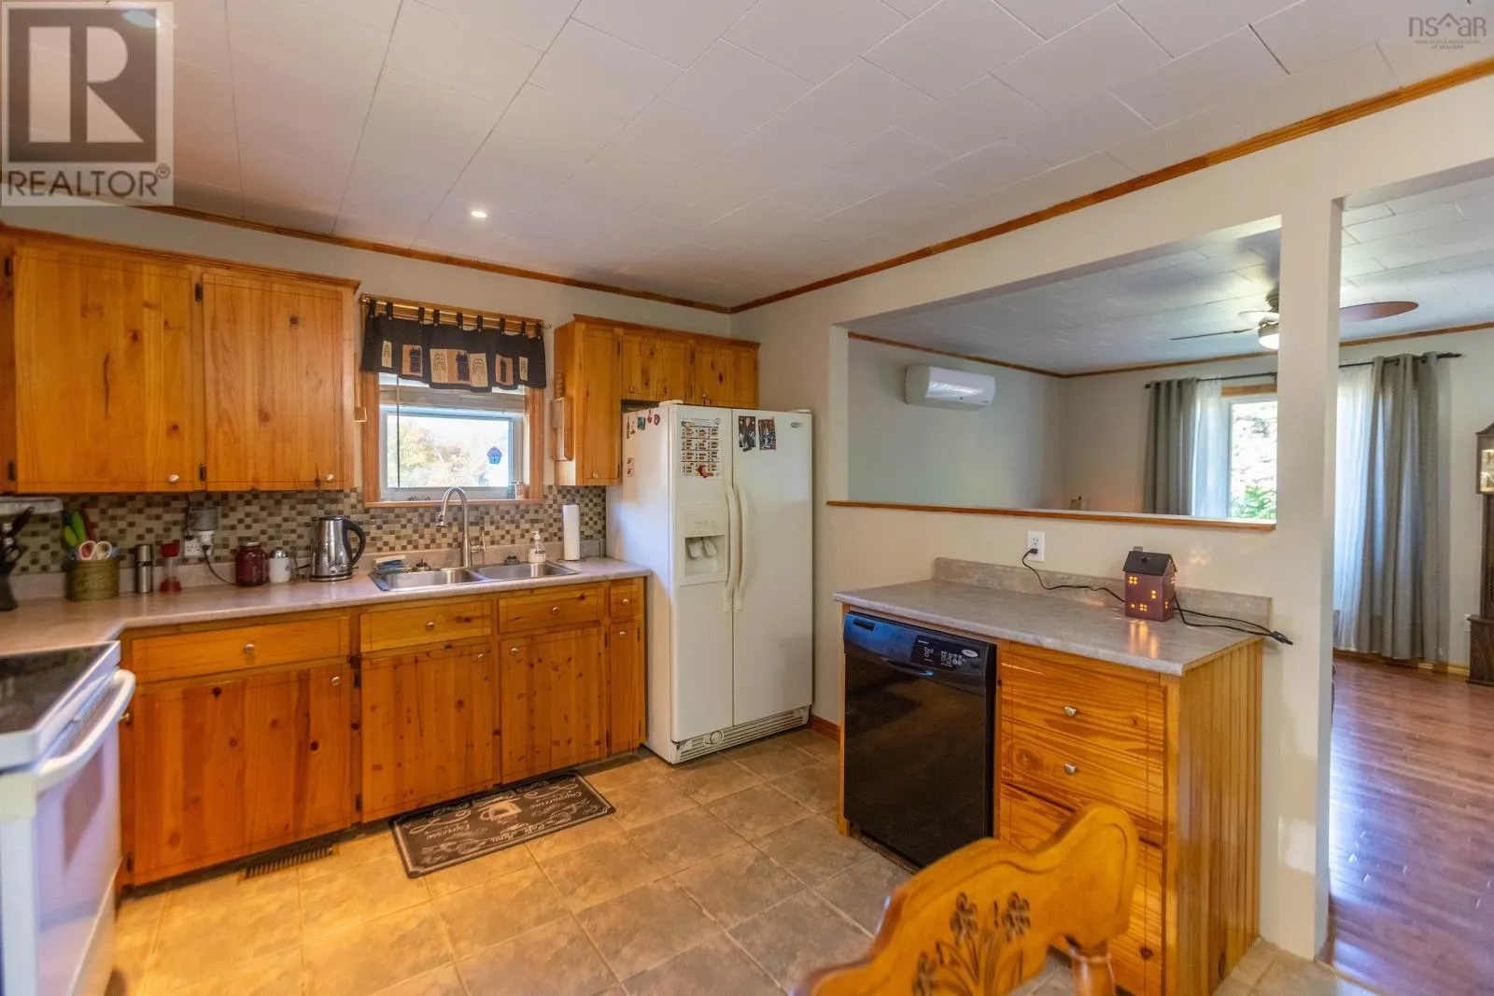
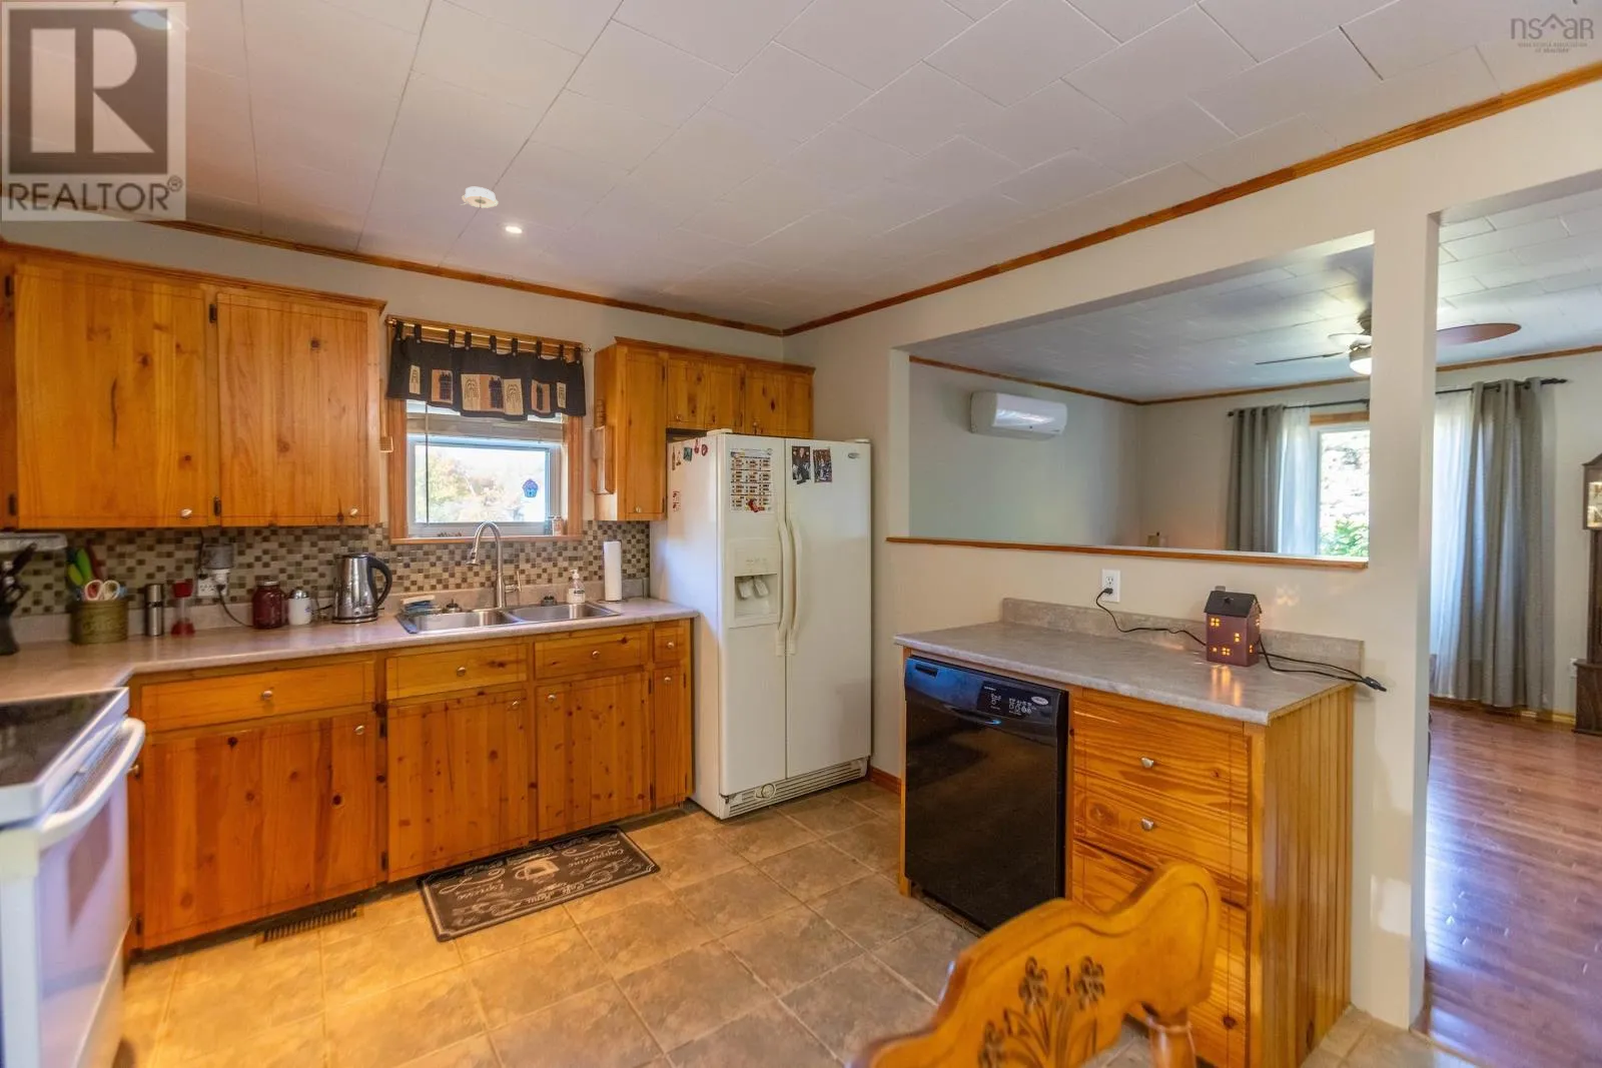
+ smoke detector [460,186,499,210]
